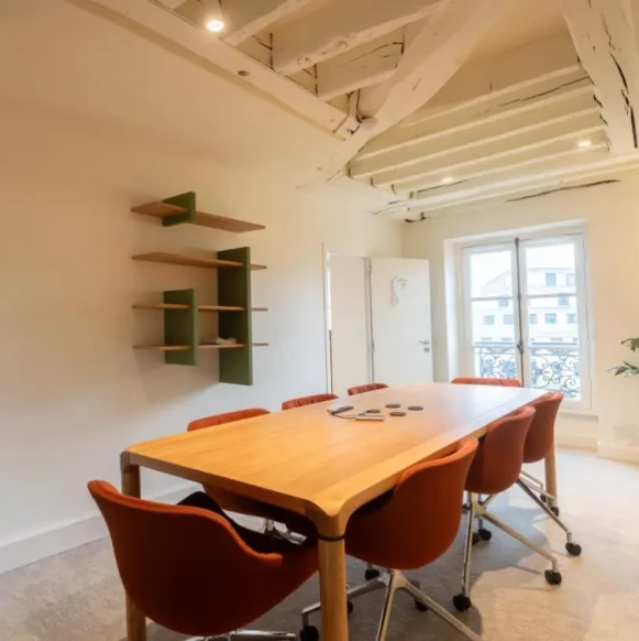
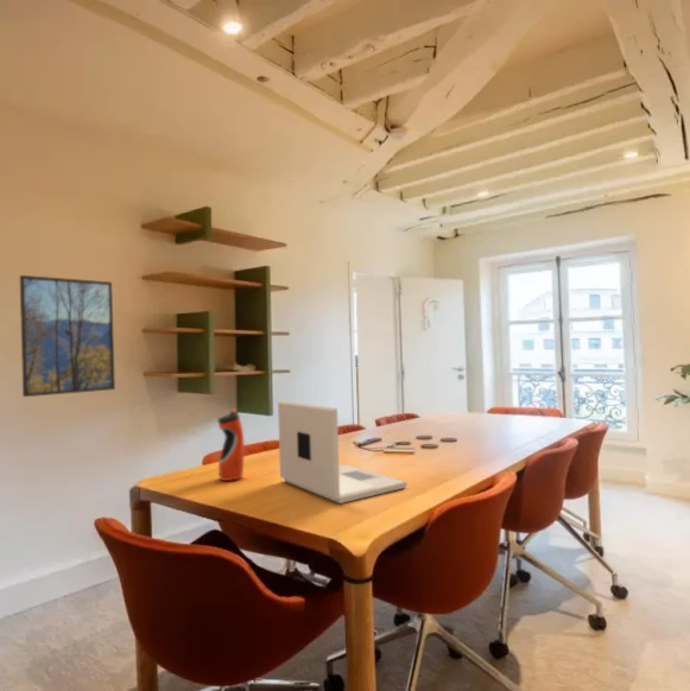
+ laptop [277,399,409,505]
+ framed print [19,274,116,398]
+ water bottle [216,407,246,482]
